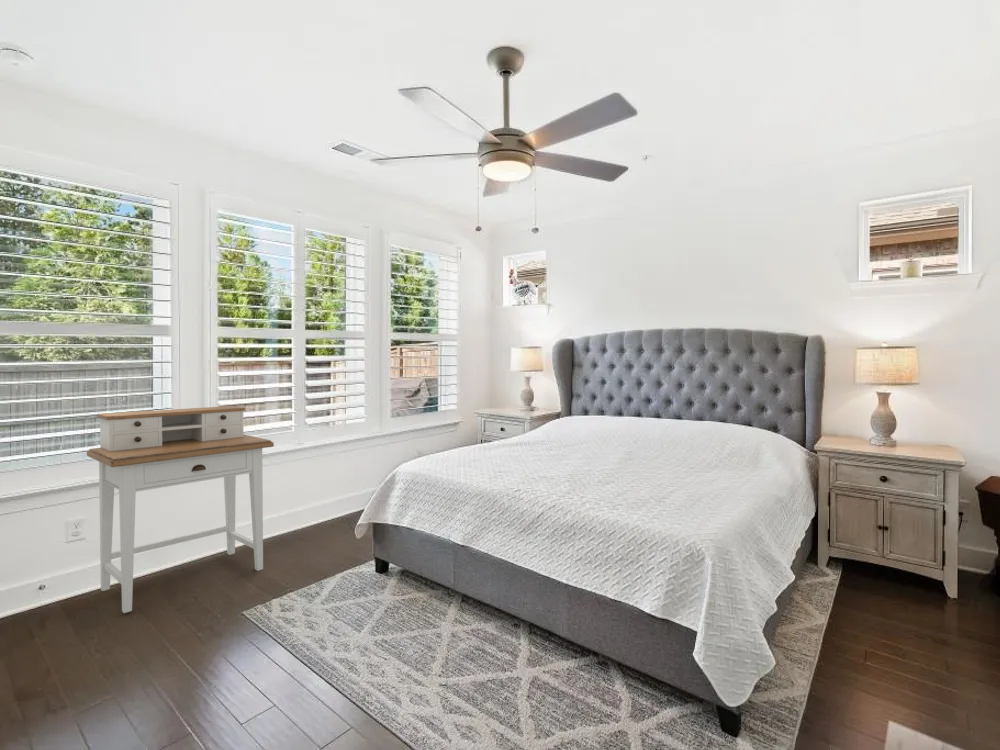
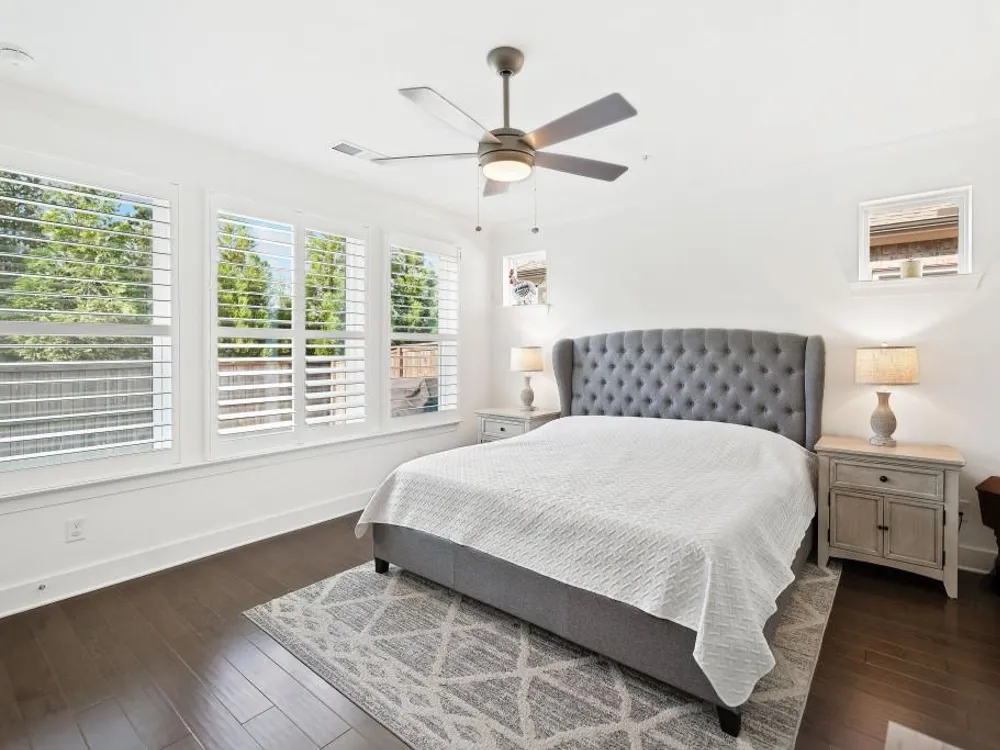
- desk [86,405,275,614]
